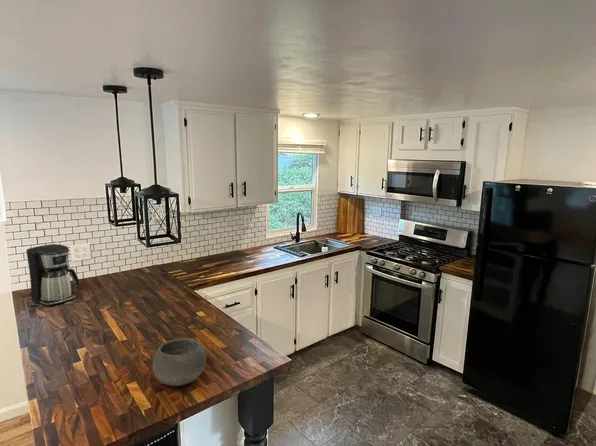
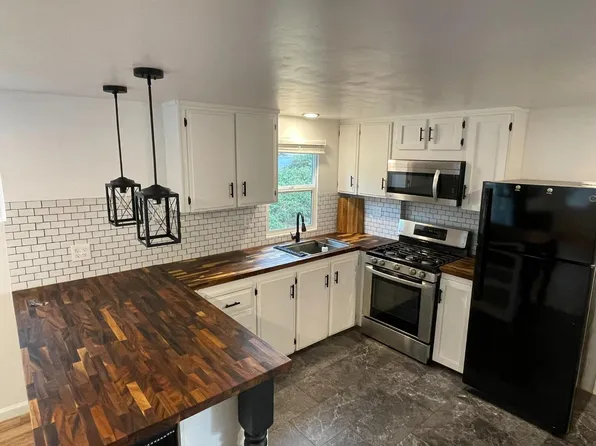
- bowl [152,338,207,387]
- coffee maker [25,243,80,307]
